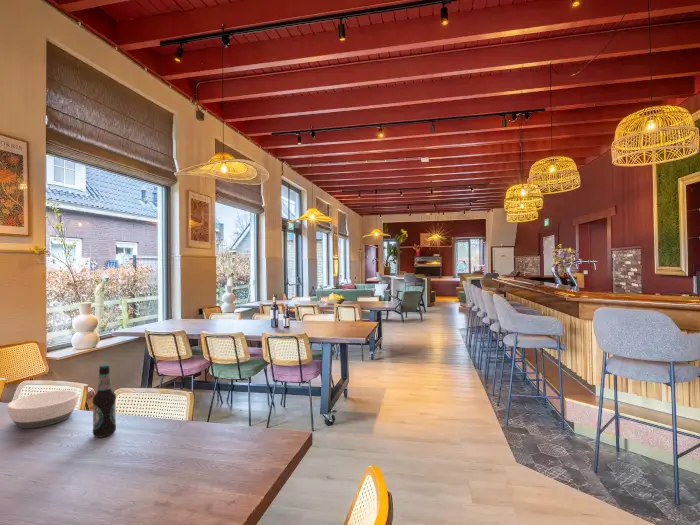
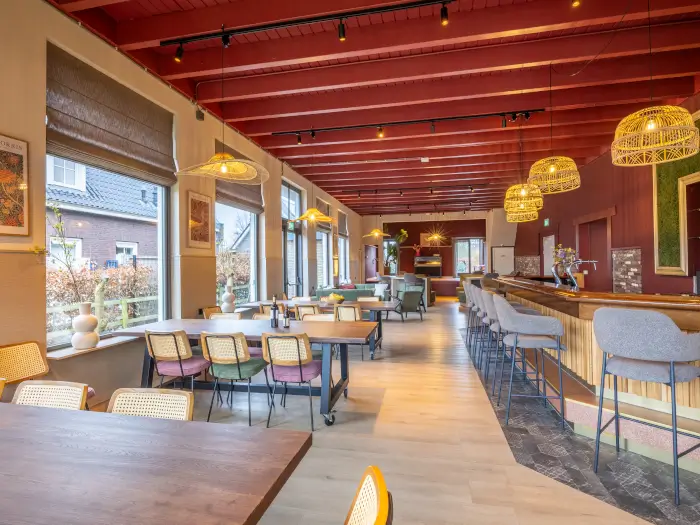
- bottle [92,364,117,438]
- bowl [6,389,80,429]
